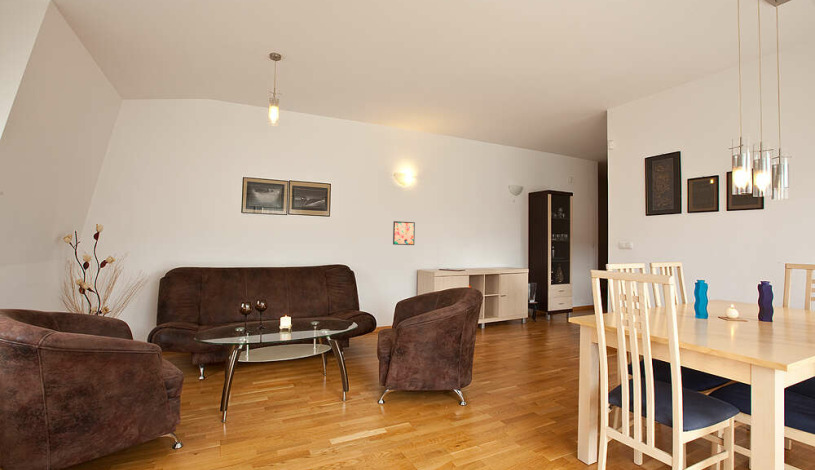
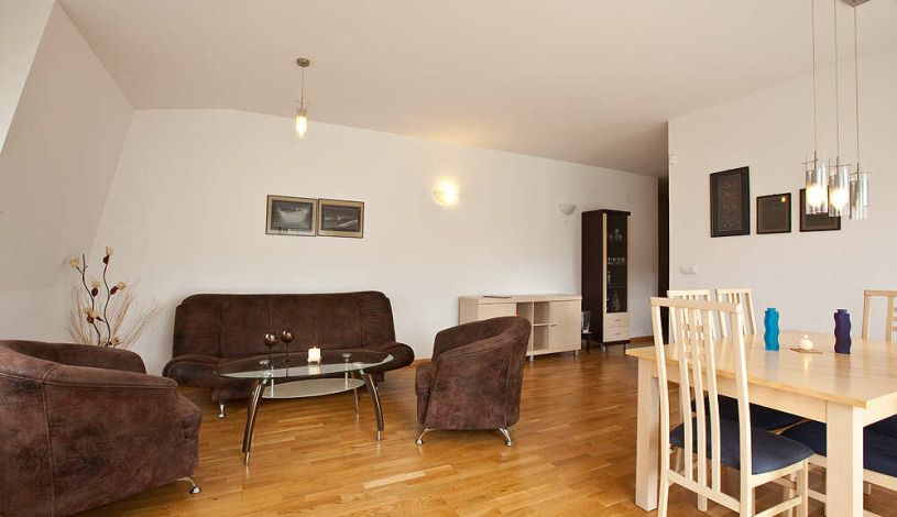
- wall art [392,220,416,246]
